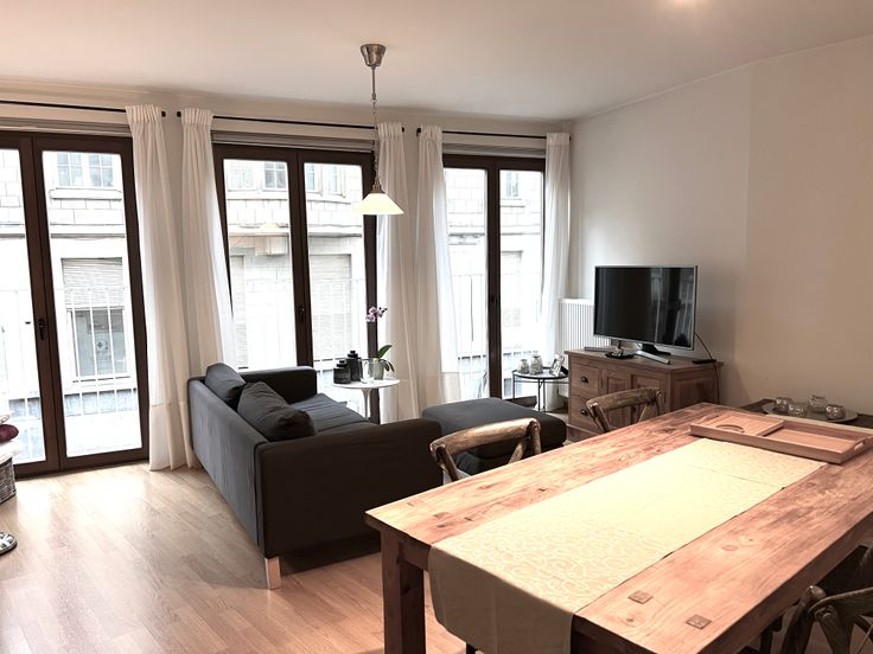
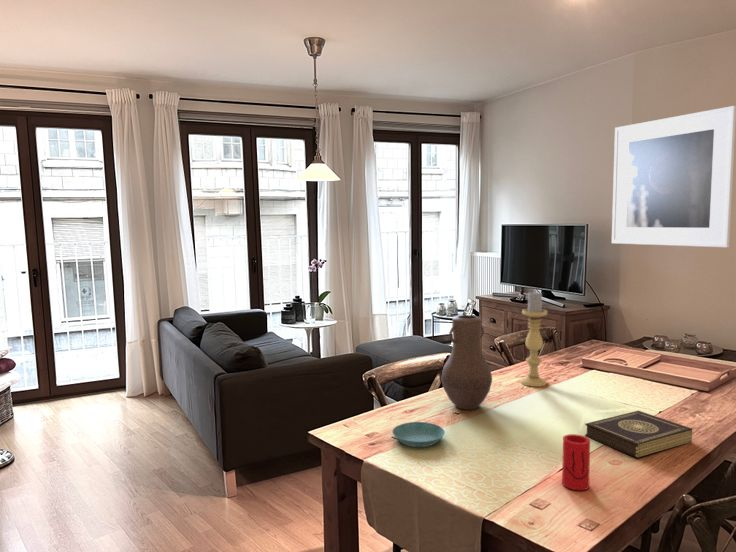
+ cup [561,433,591,491]
+ book [584,410,693,459]
+ saucer [391,421,446,448]
+ vase [440,314,493,411]
+ candle holder [519,291,548,388]
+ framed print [611,105,736,248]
